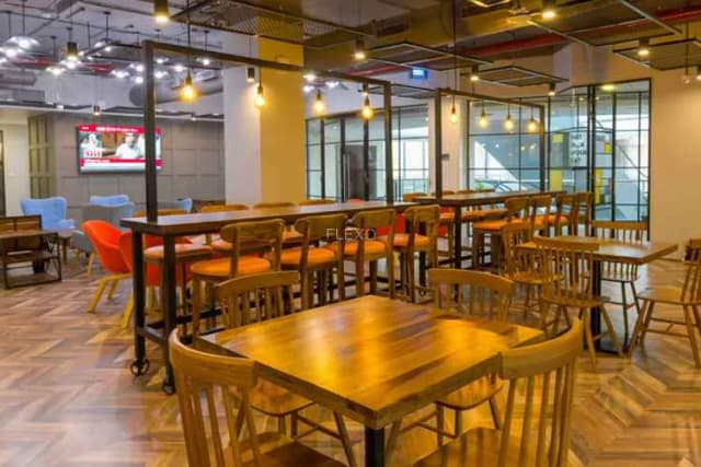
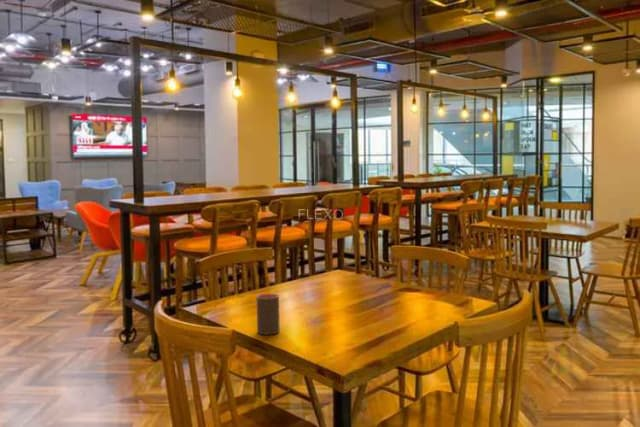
+ cup [256,293,281,336]
